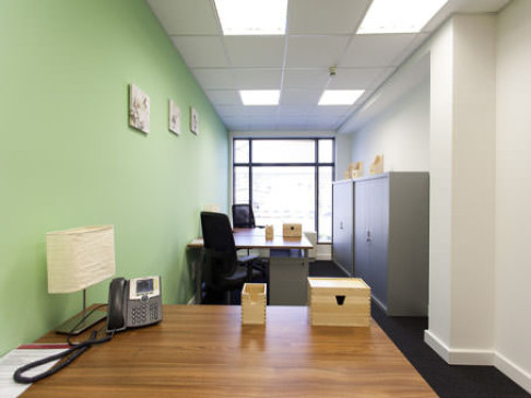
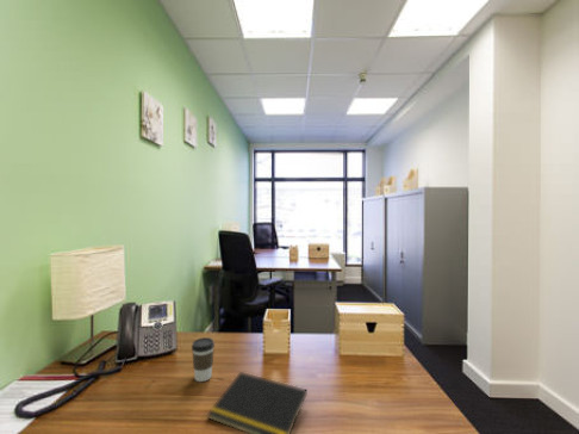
+ notepad [206,371,309,434]
+ coffee cup [191,336,216,383]
